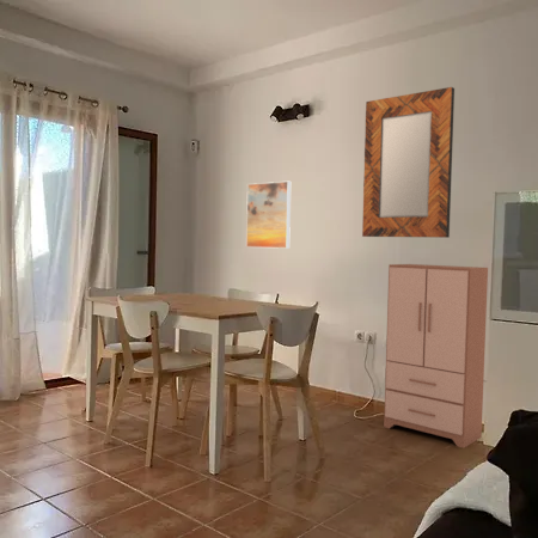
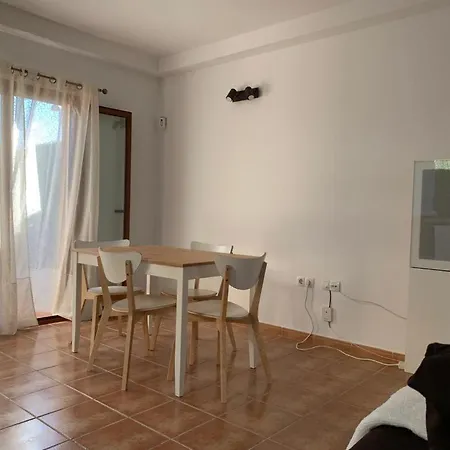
- cabinet [383,263,489,450]
- home mirror [361,86,456,239]
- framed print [245,181,292,250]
